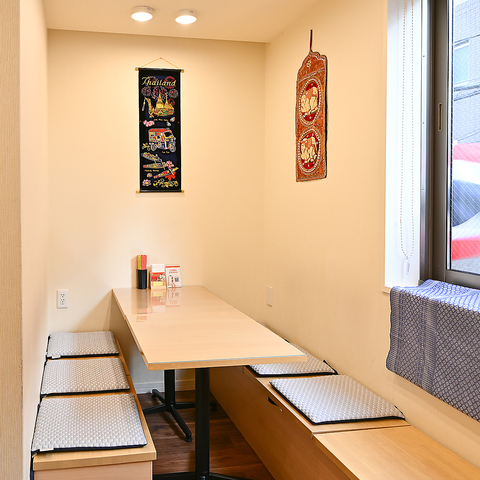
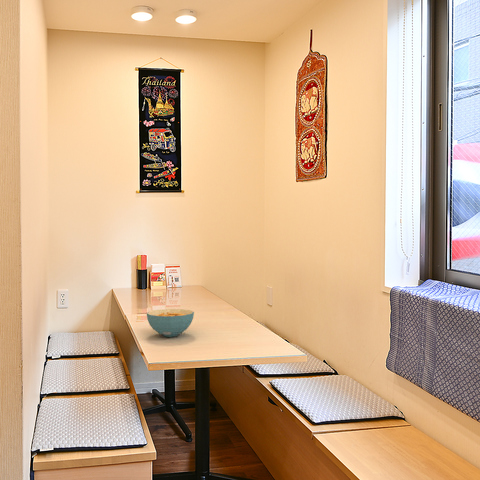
+ cereal bowl [146,308,195,338]
